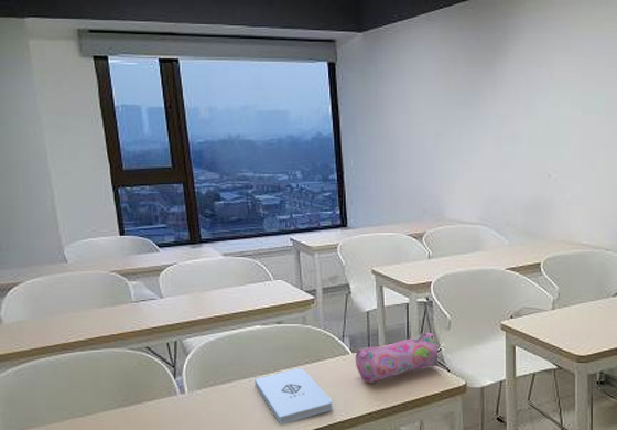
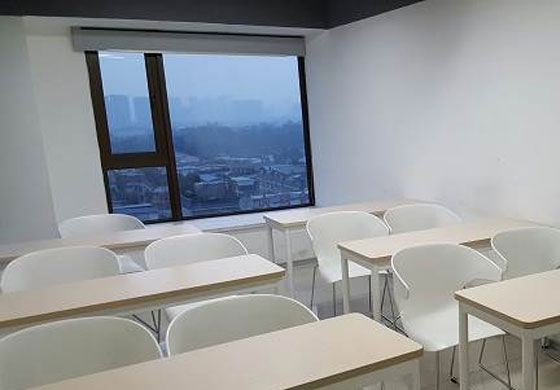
- notepad [253,367,334,426]
- pencil case [355,332,439,384]
